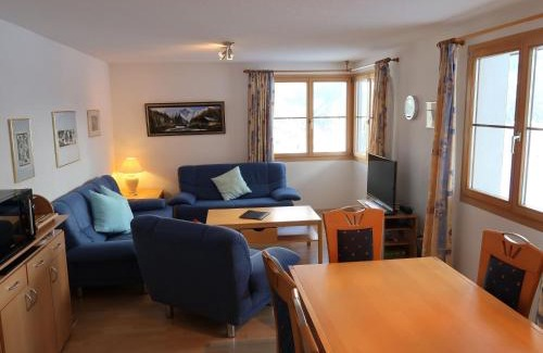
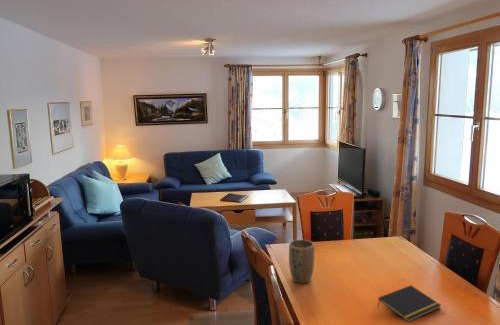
+ notepad [377,284,442,323]
+ plant pot [288,239,315,284]
